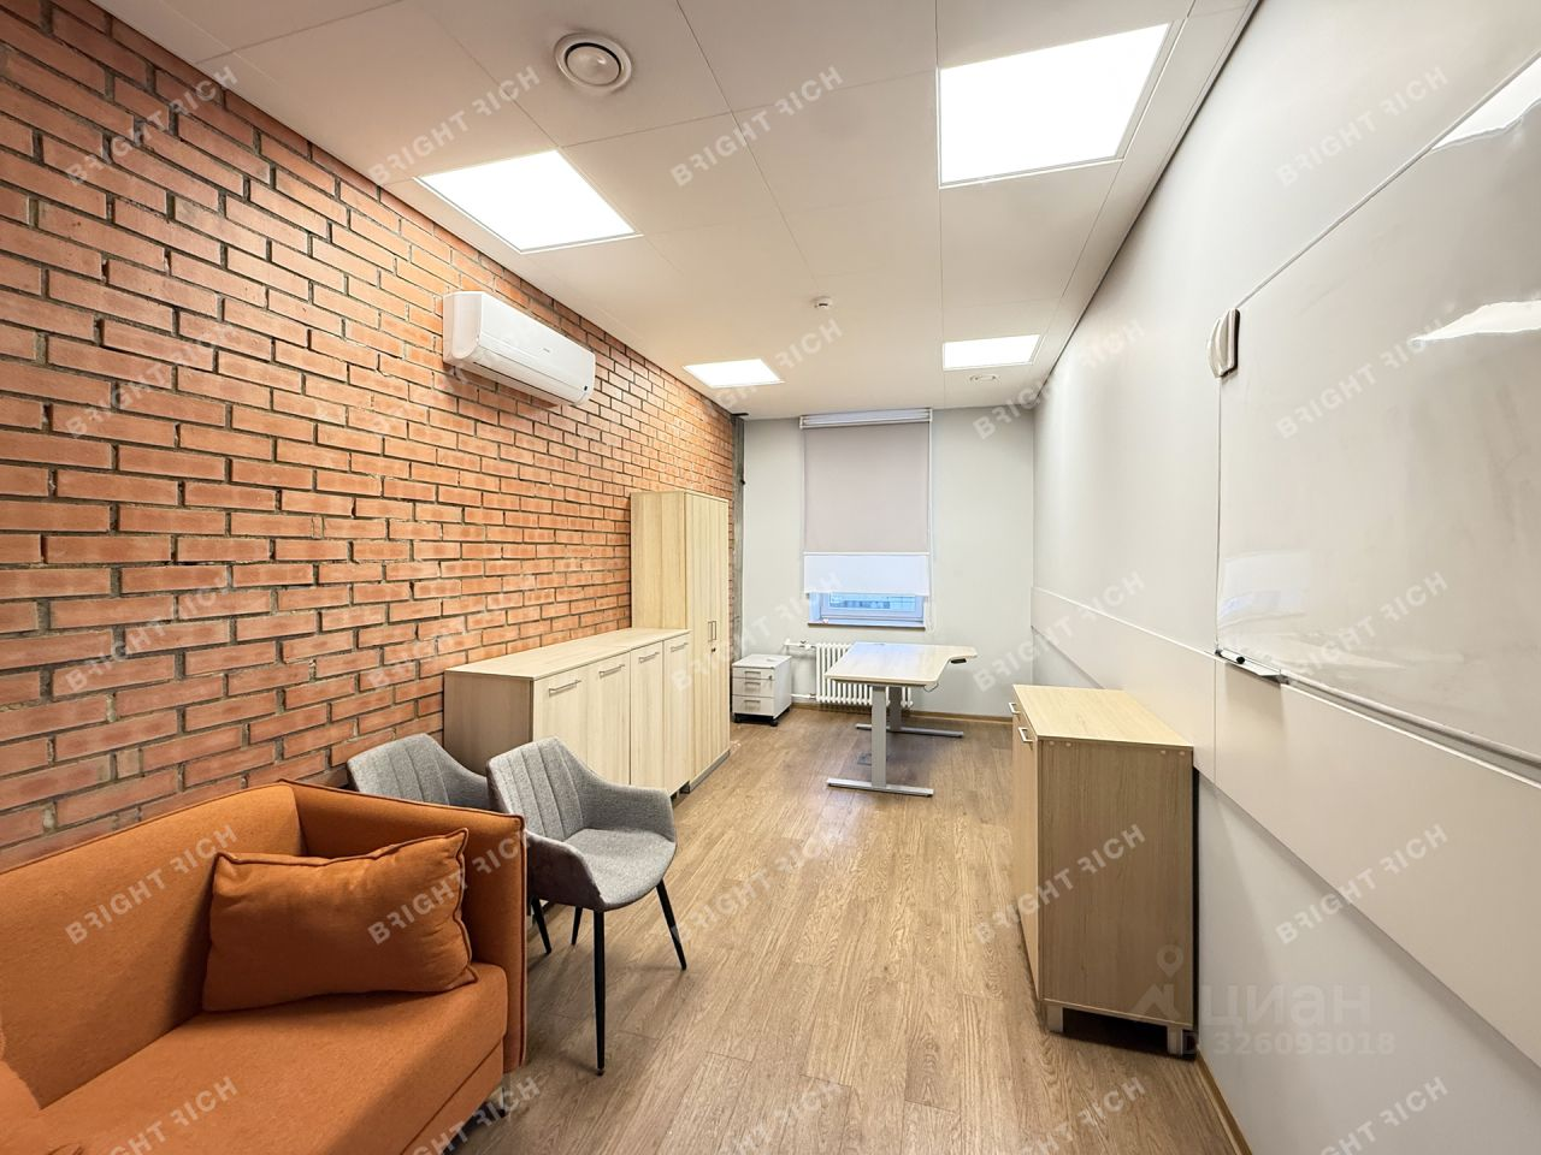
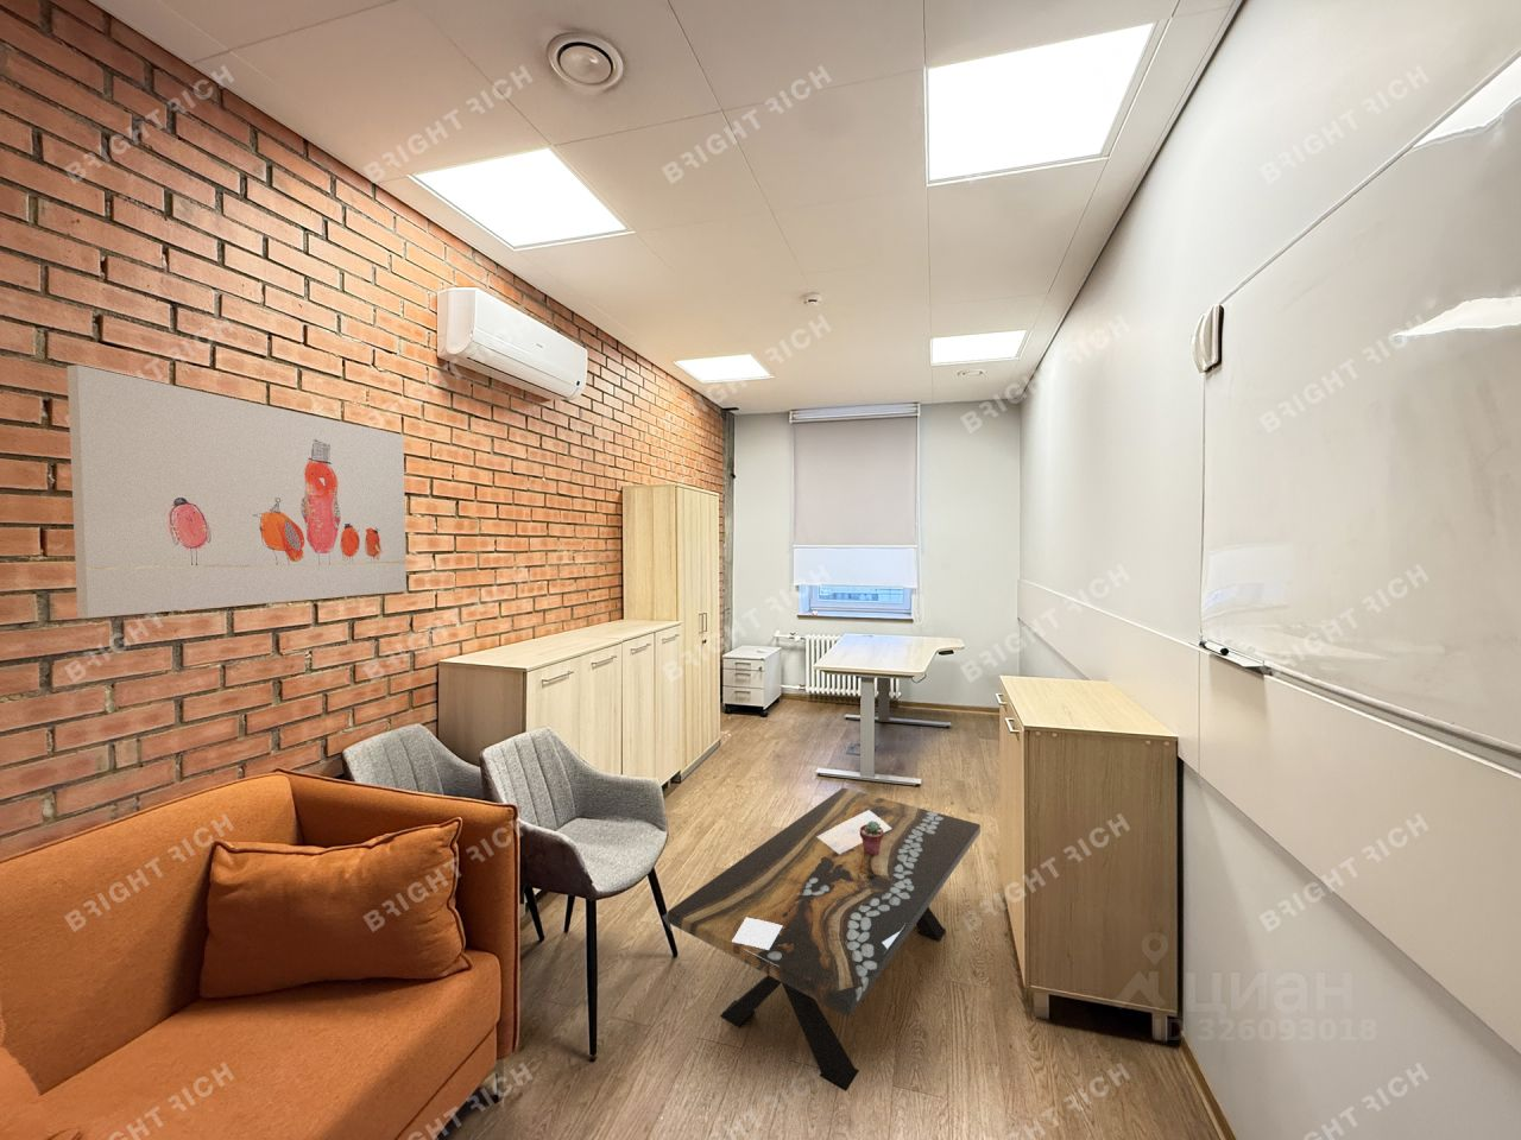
+ wall art [67,363,407,619]
+ coffee table [667,786,982,1092]
+ potted succulent [859,820,884,855]
